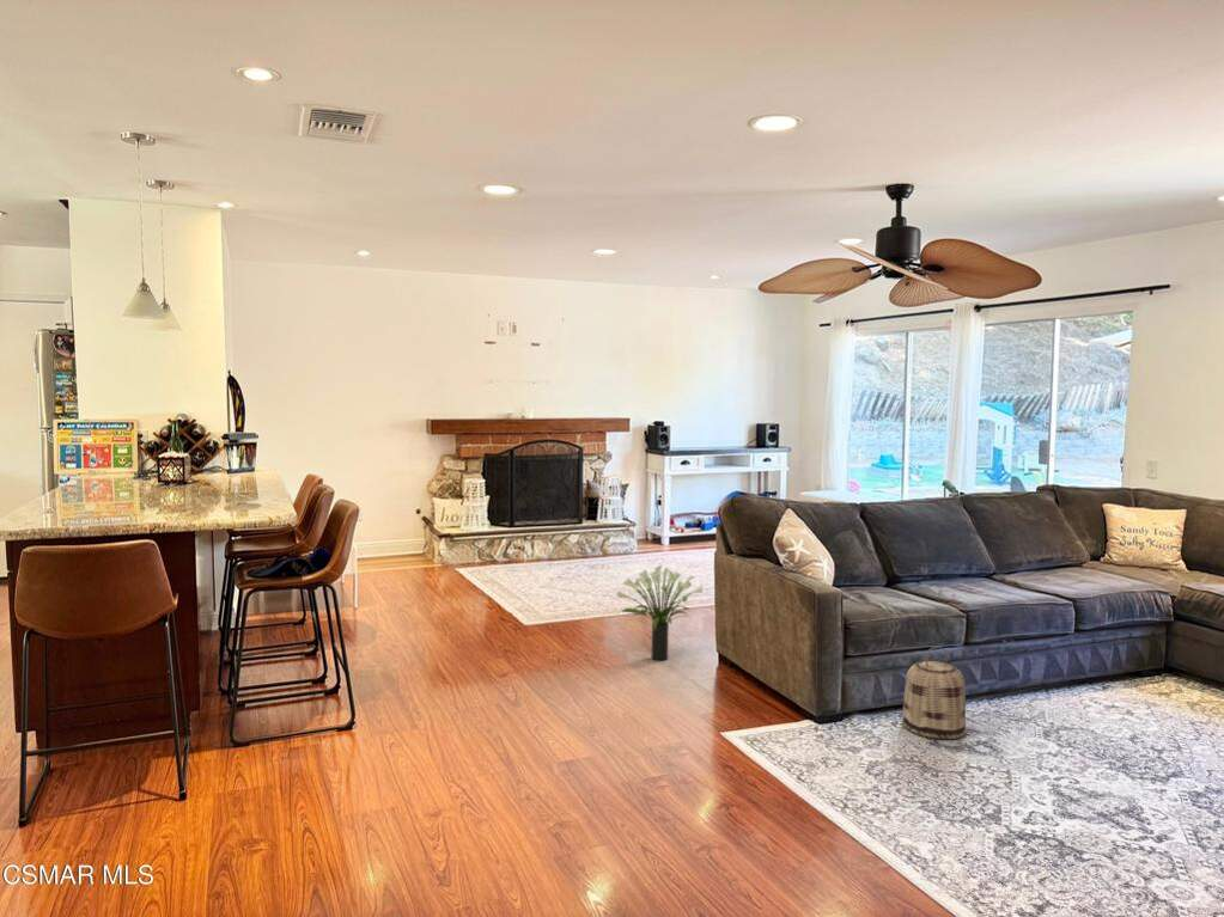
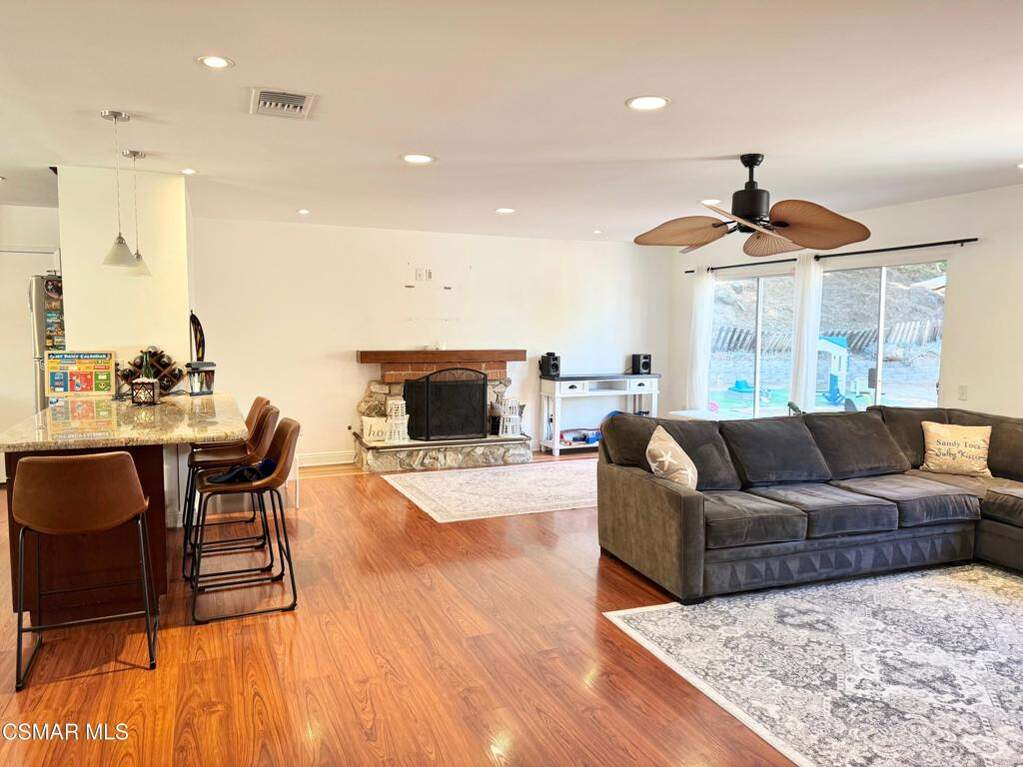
- basket [901,646,968,740]
- potted plant [615,564,704,661]
